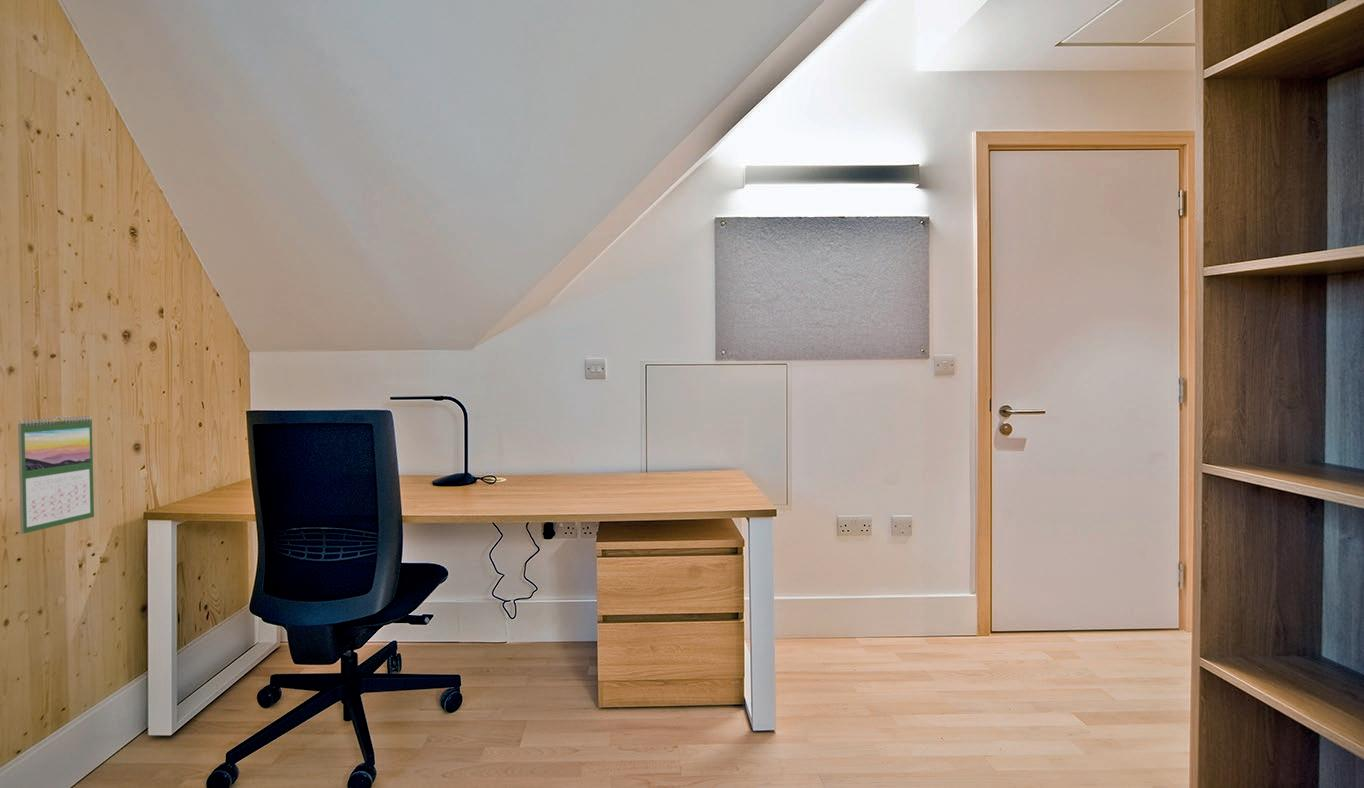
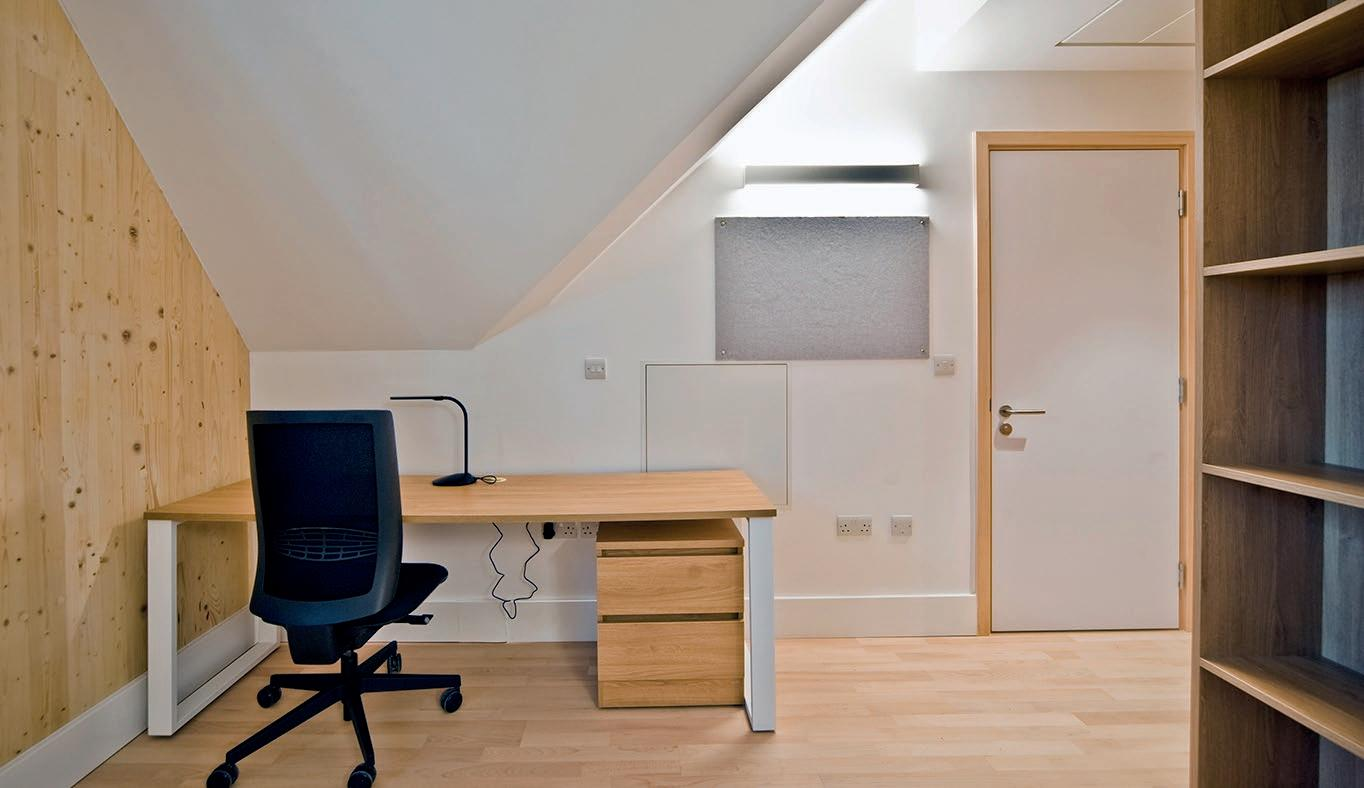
- calendar [17,415,95,535]
